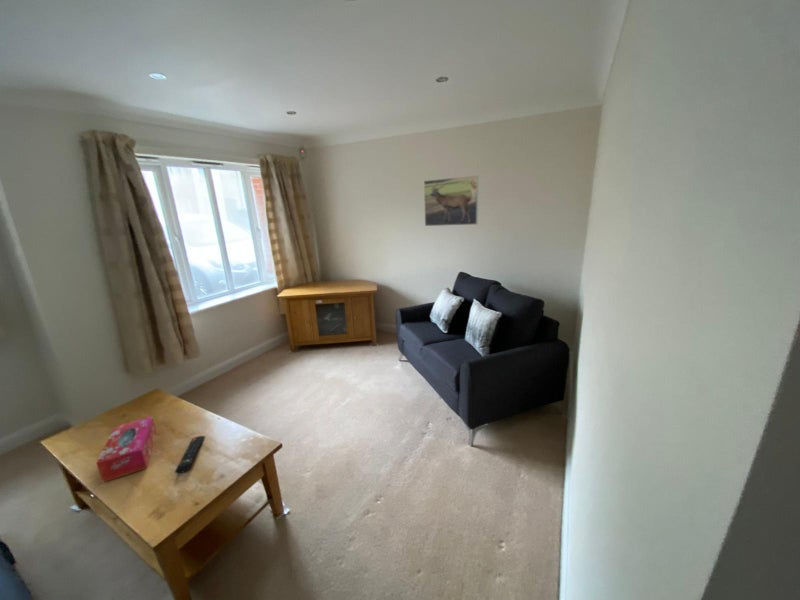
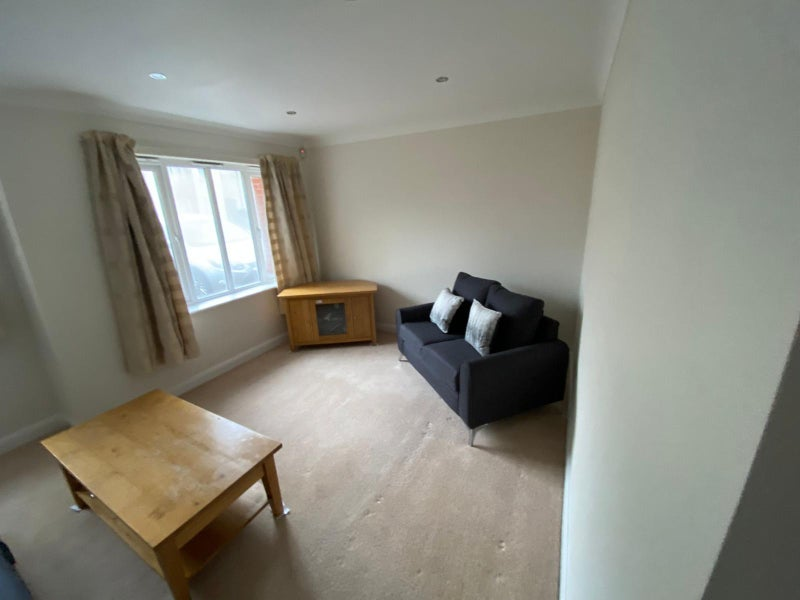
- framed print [423,174,479,227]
- tissue box [95,416,157,483]
- remote control [174,435,205,474]
